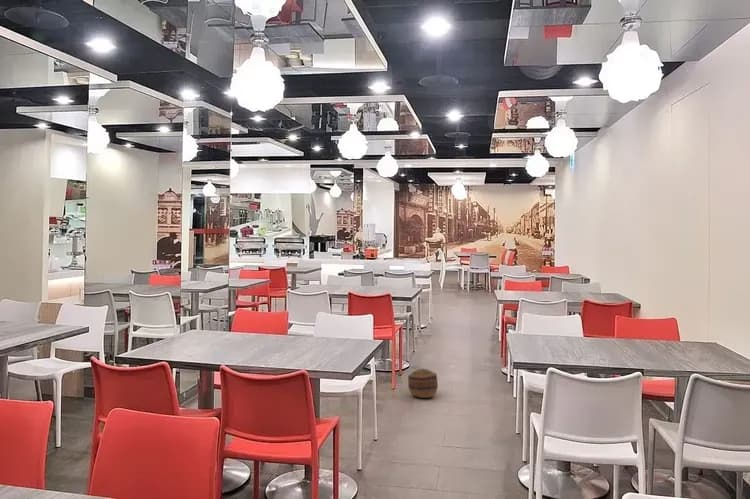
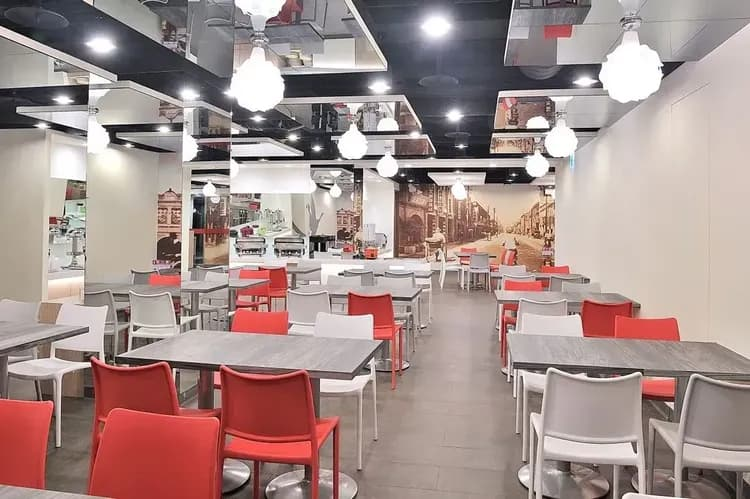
- basket [407,368,439,399]
